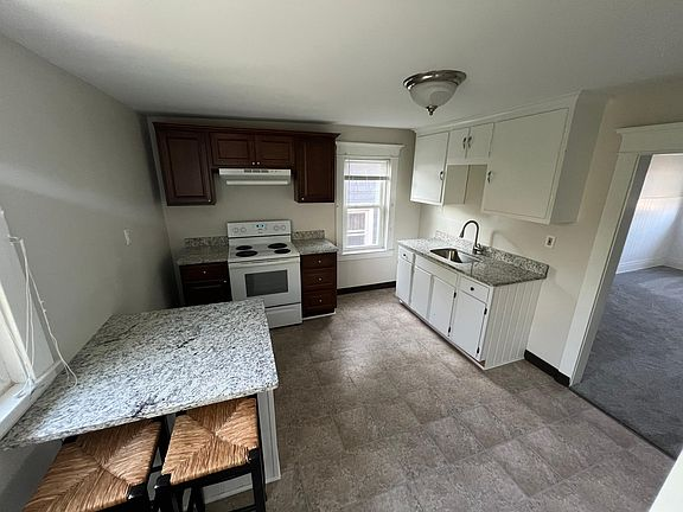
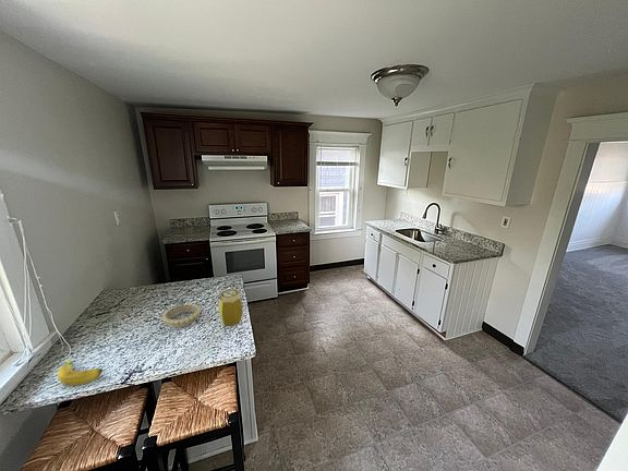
+ jar [218,288,243,327]
+ banana [57,360,104,387]
+ decorative bowl [161,303,202,328]
